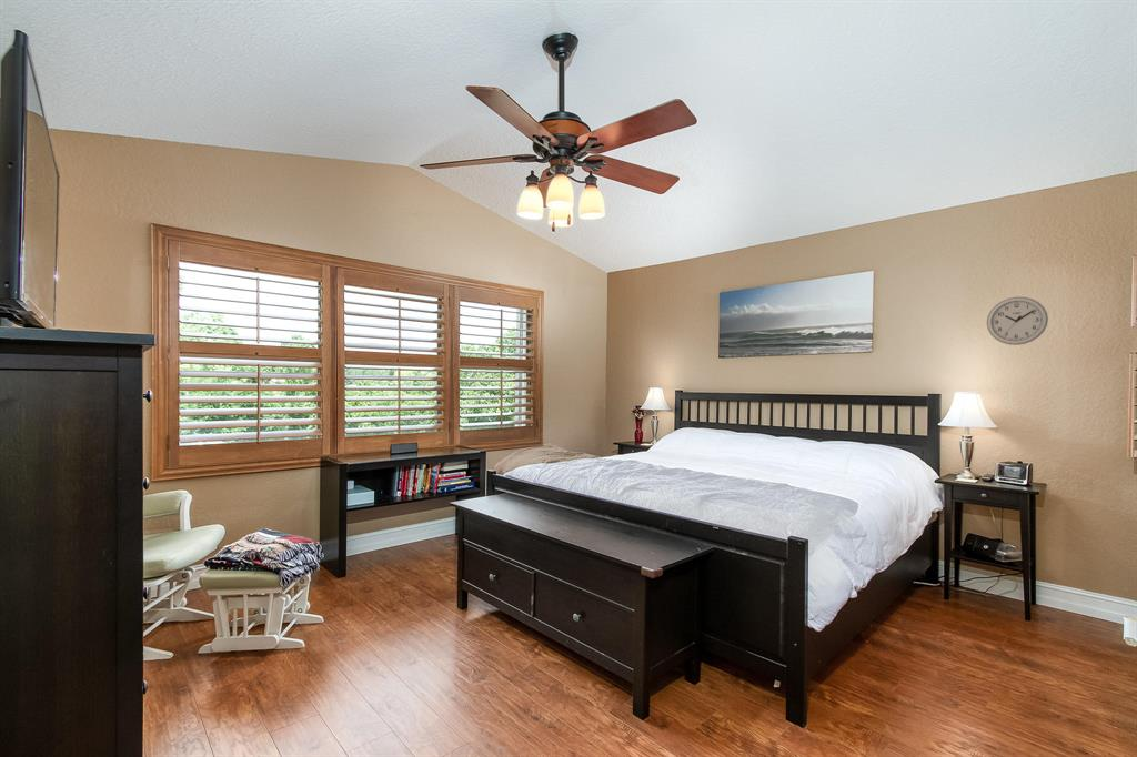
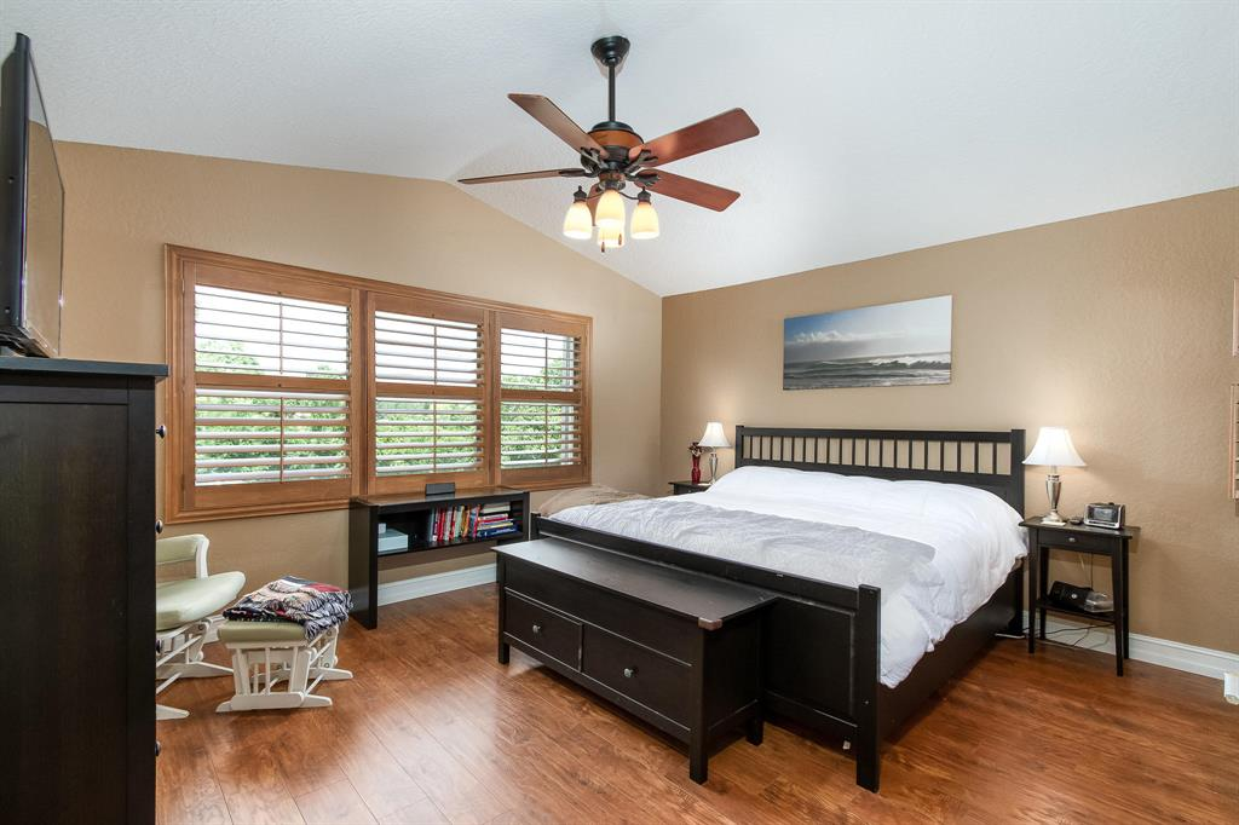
- wall clock [986,296,1049,346]
